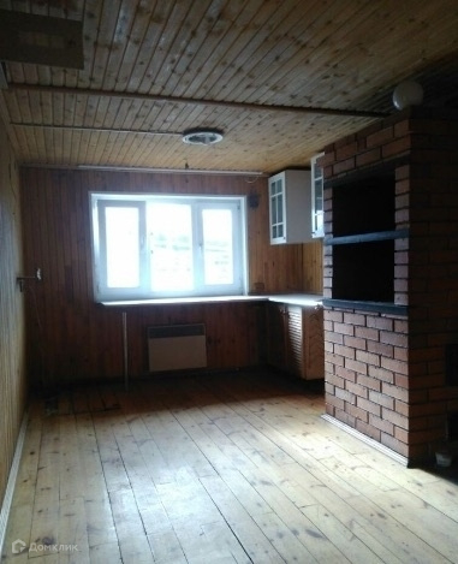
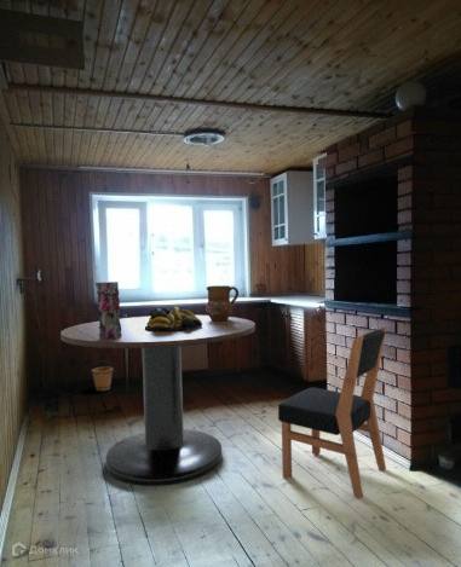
+ ceramic pitcher [204,284,240,320]
+ dining table [59,314,257,487]
+ dining chair [277,325,388,499]
+ bucket [90,359,115,392]
+ fruit bowl [144,305,202,330]
+ vase [94,280,122,339]
